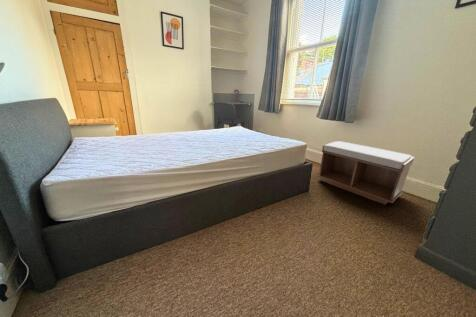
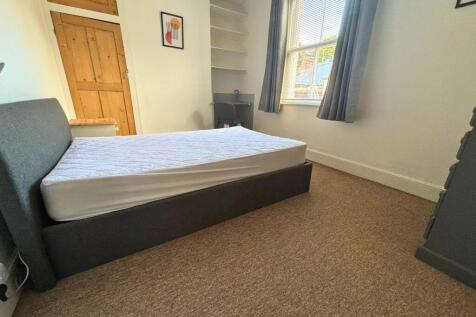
- bench [317,140,415,206]
